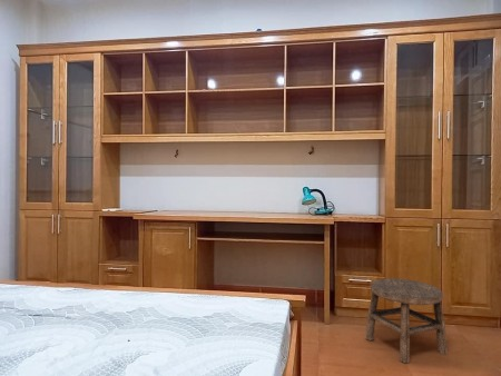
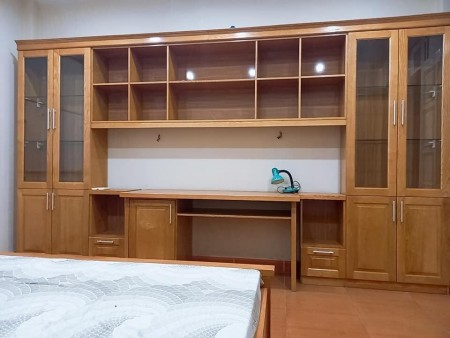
- stool [364,278,449,364]
